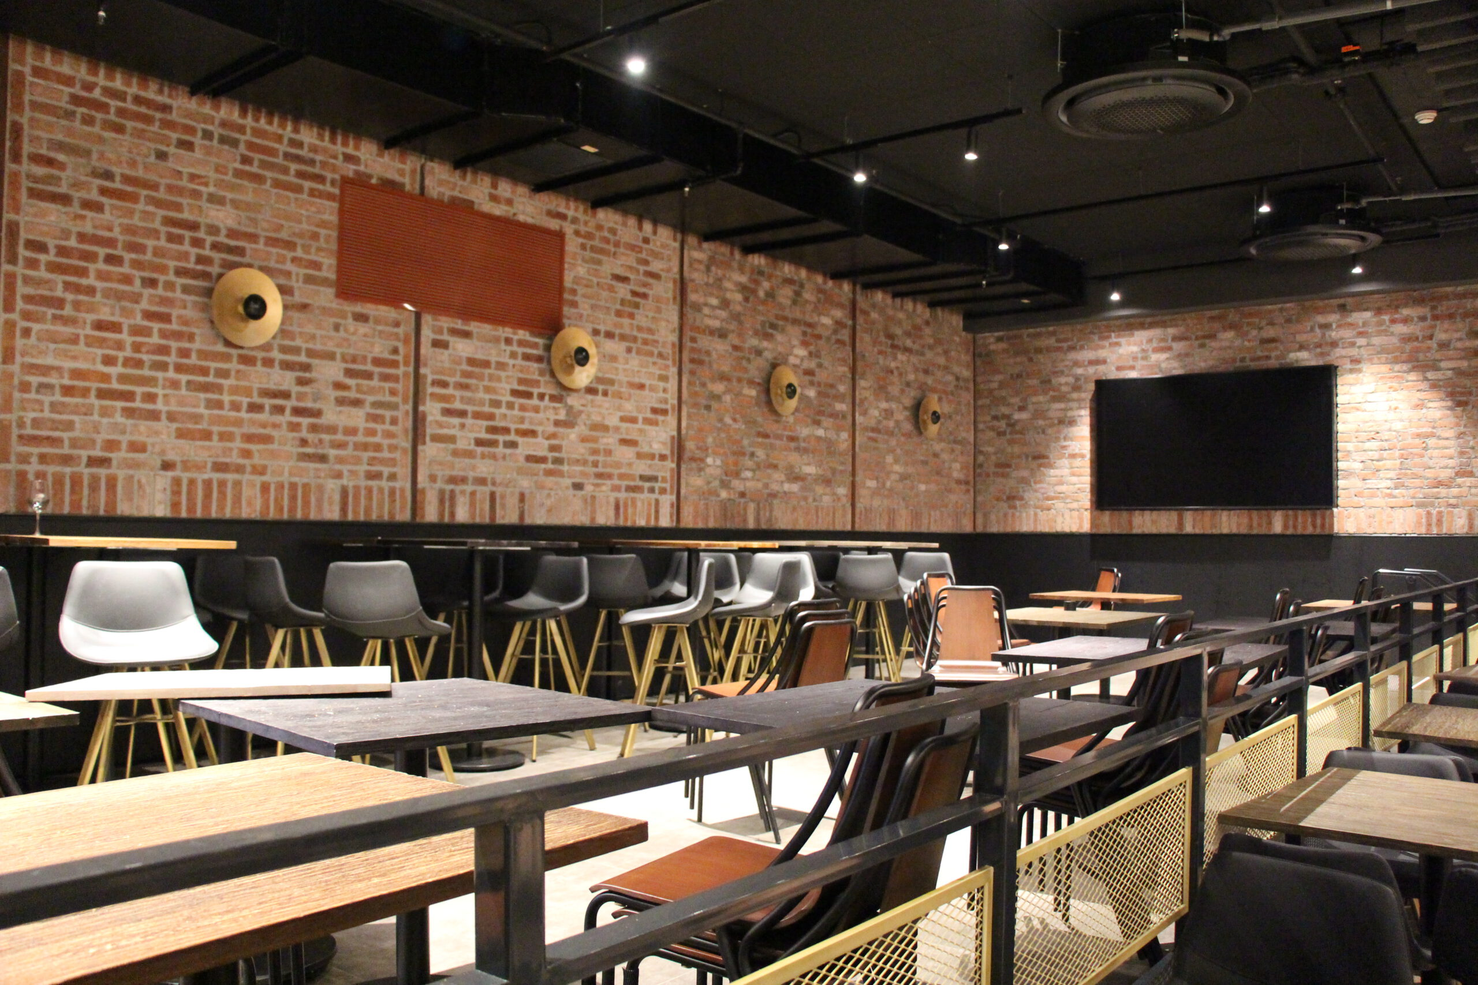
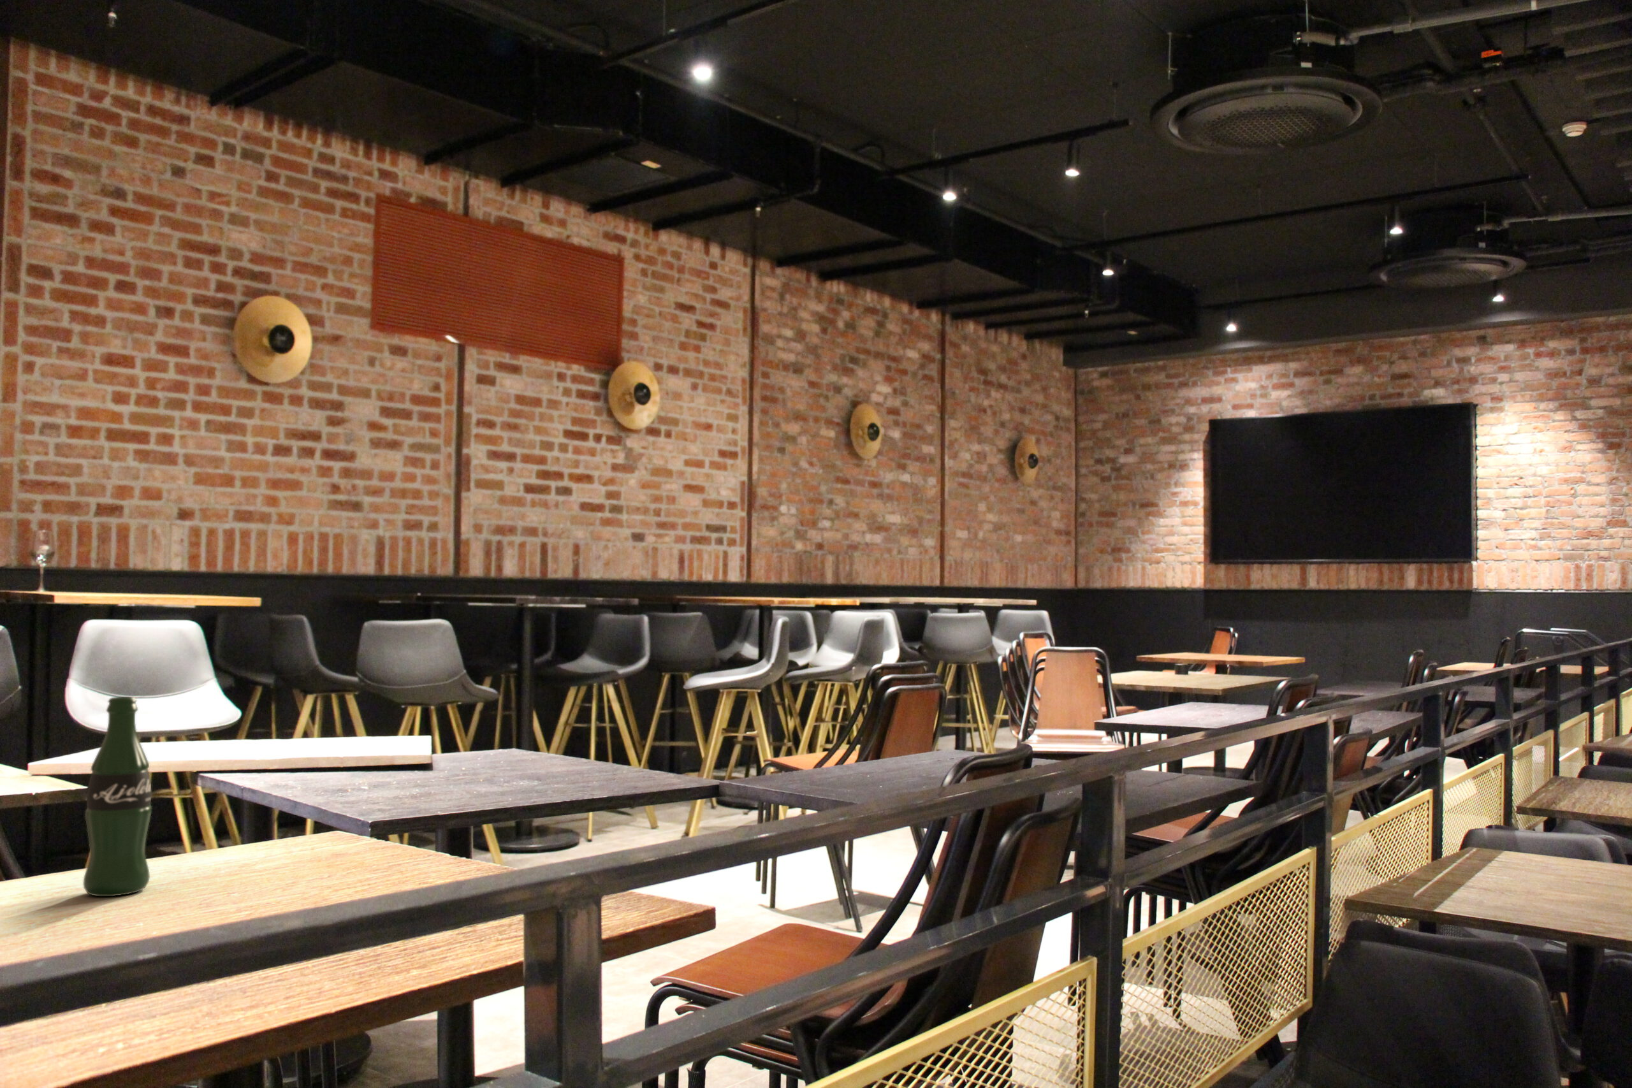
+ beer bottle [83,696,152,897]
